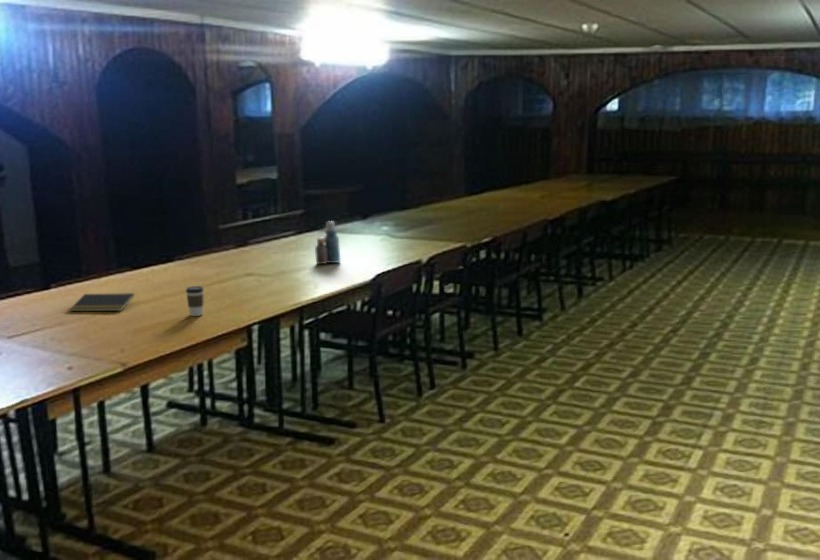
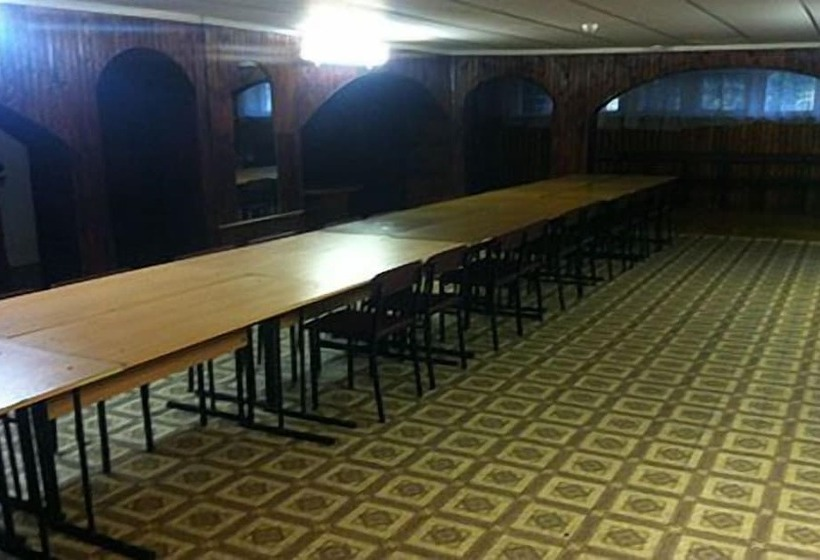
- bottle [314,220,341,266]
- coffee cup [185,285,205,317]
- notepad [69,292,135,312]
